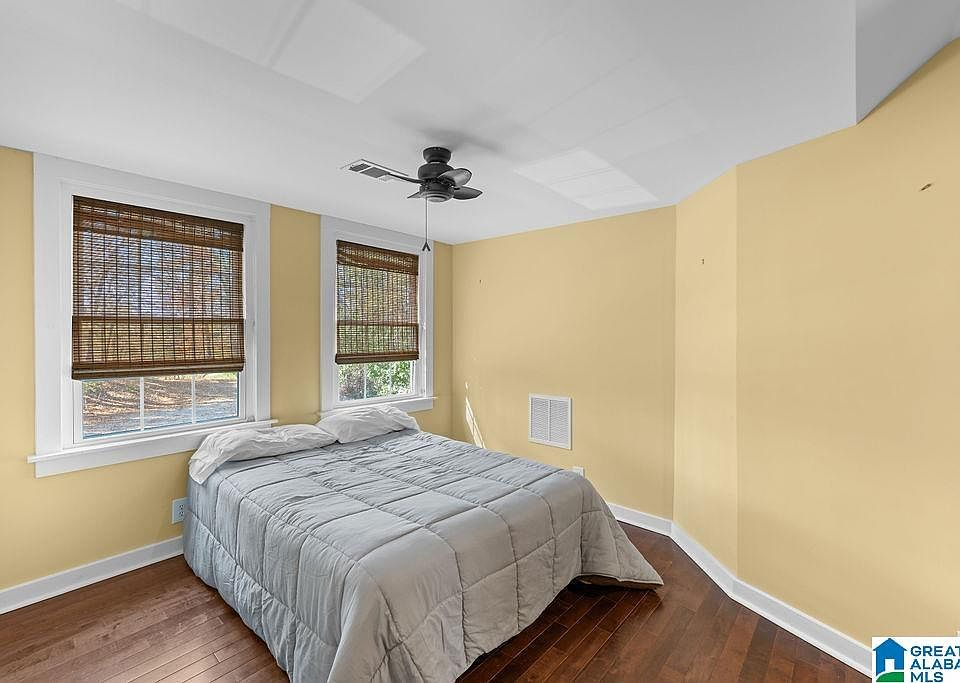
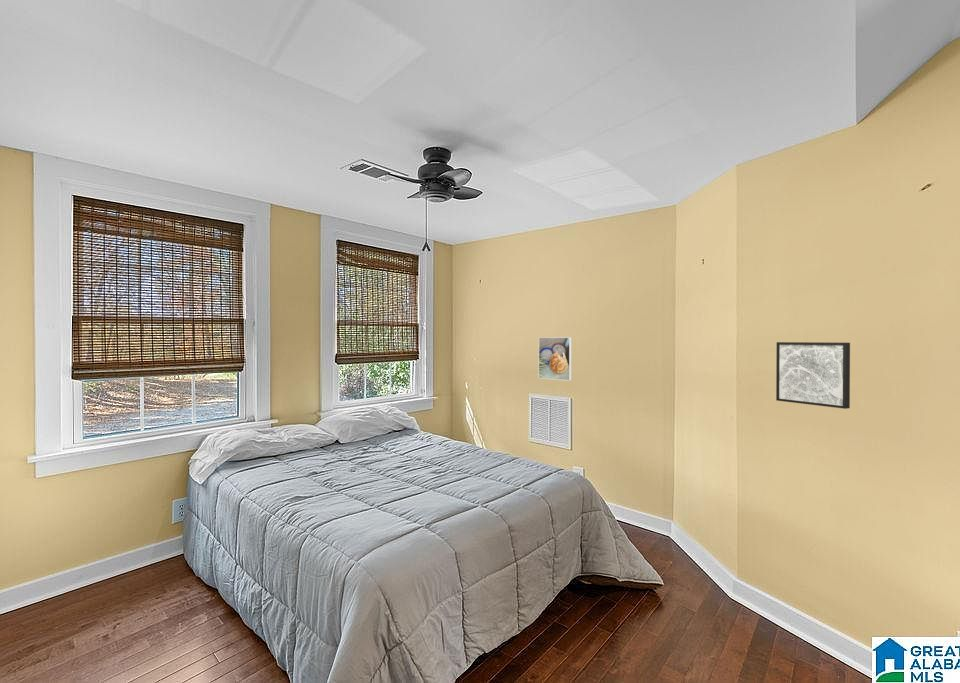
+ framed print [538,336,573,382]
+ wall art [775,341,851,410]
